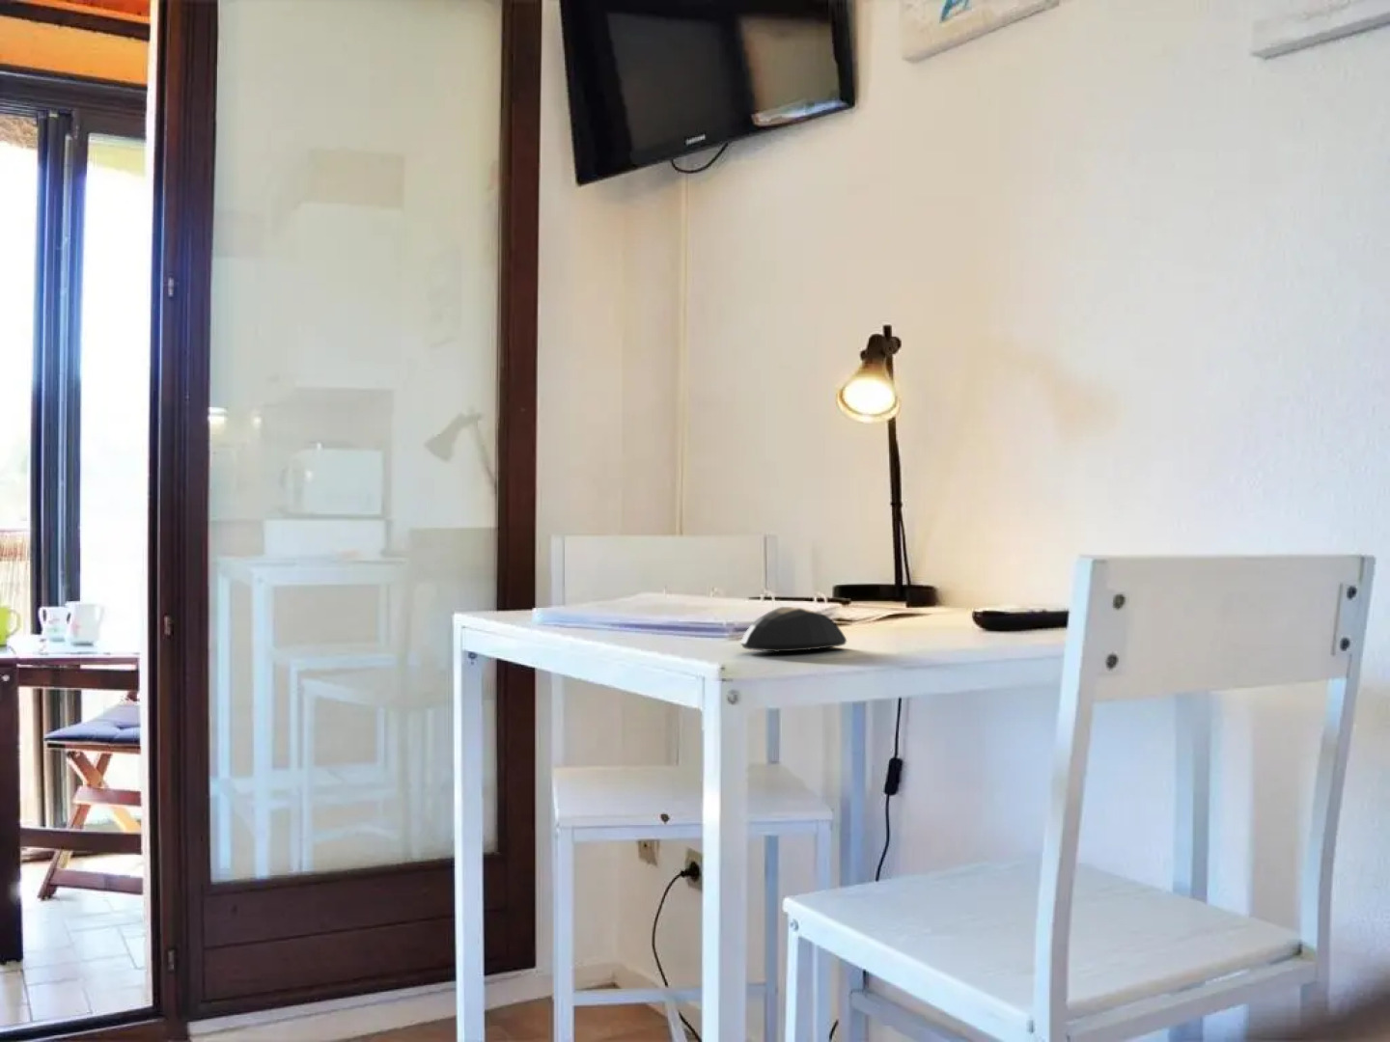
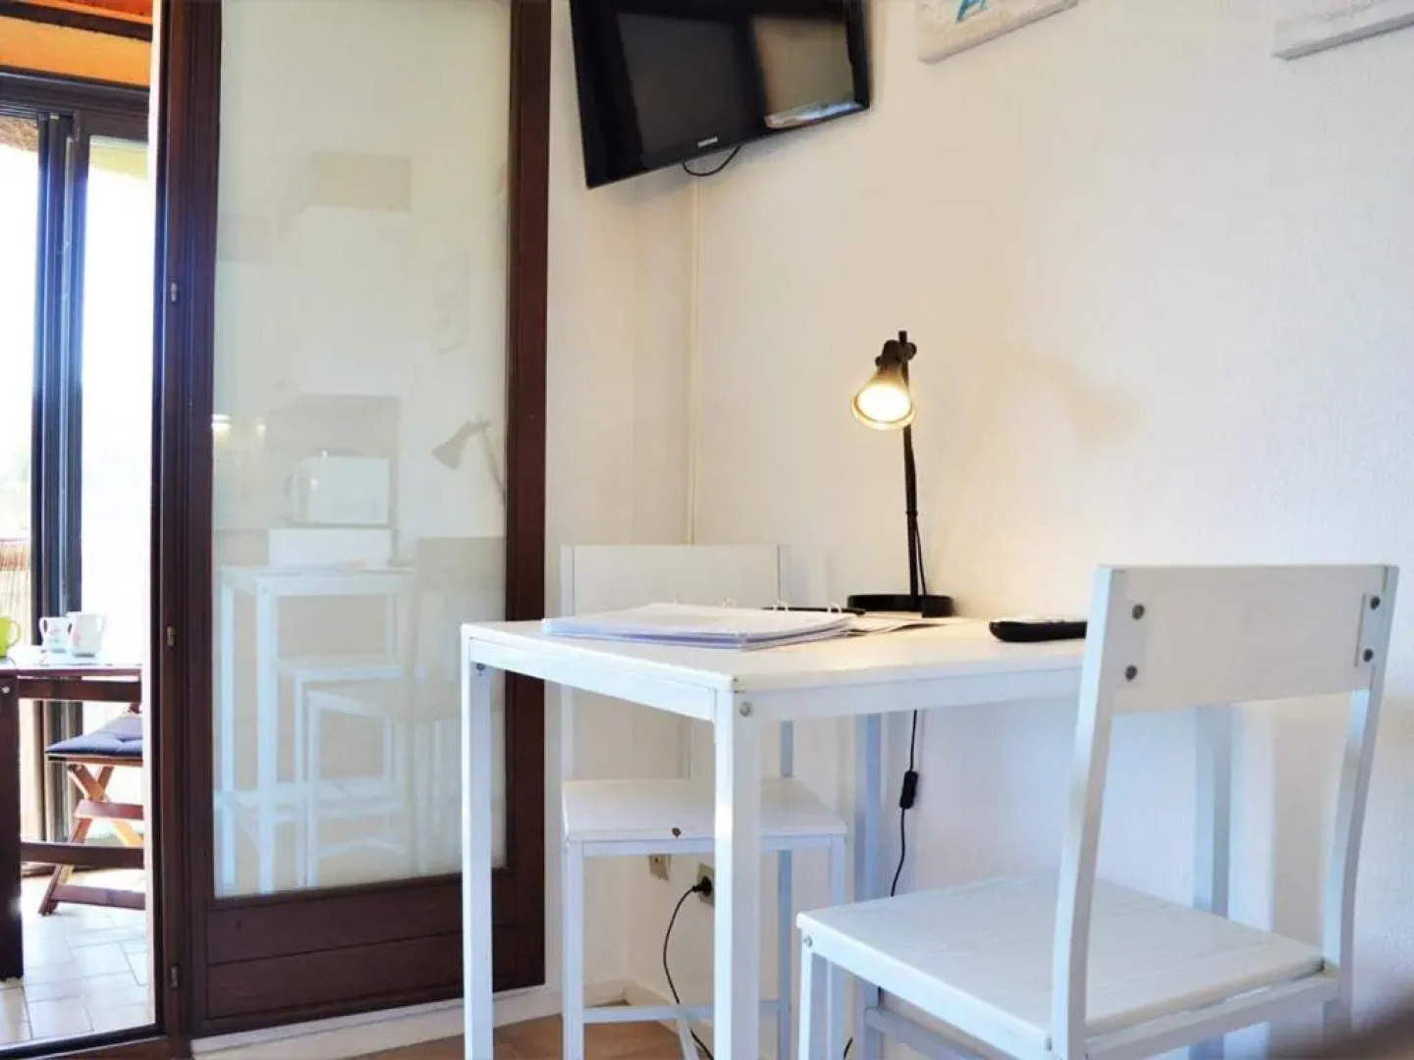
- mouse [740,606,847,653]
